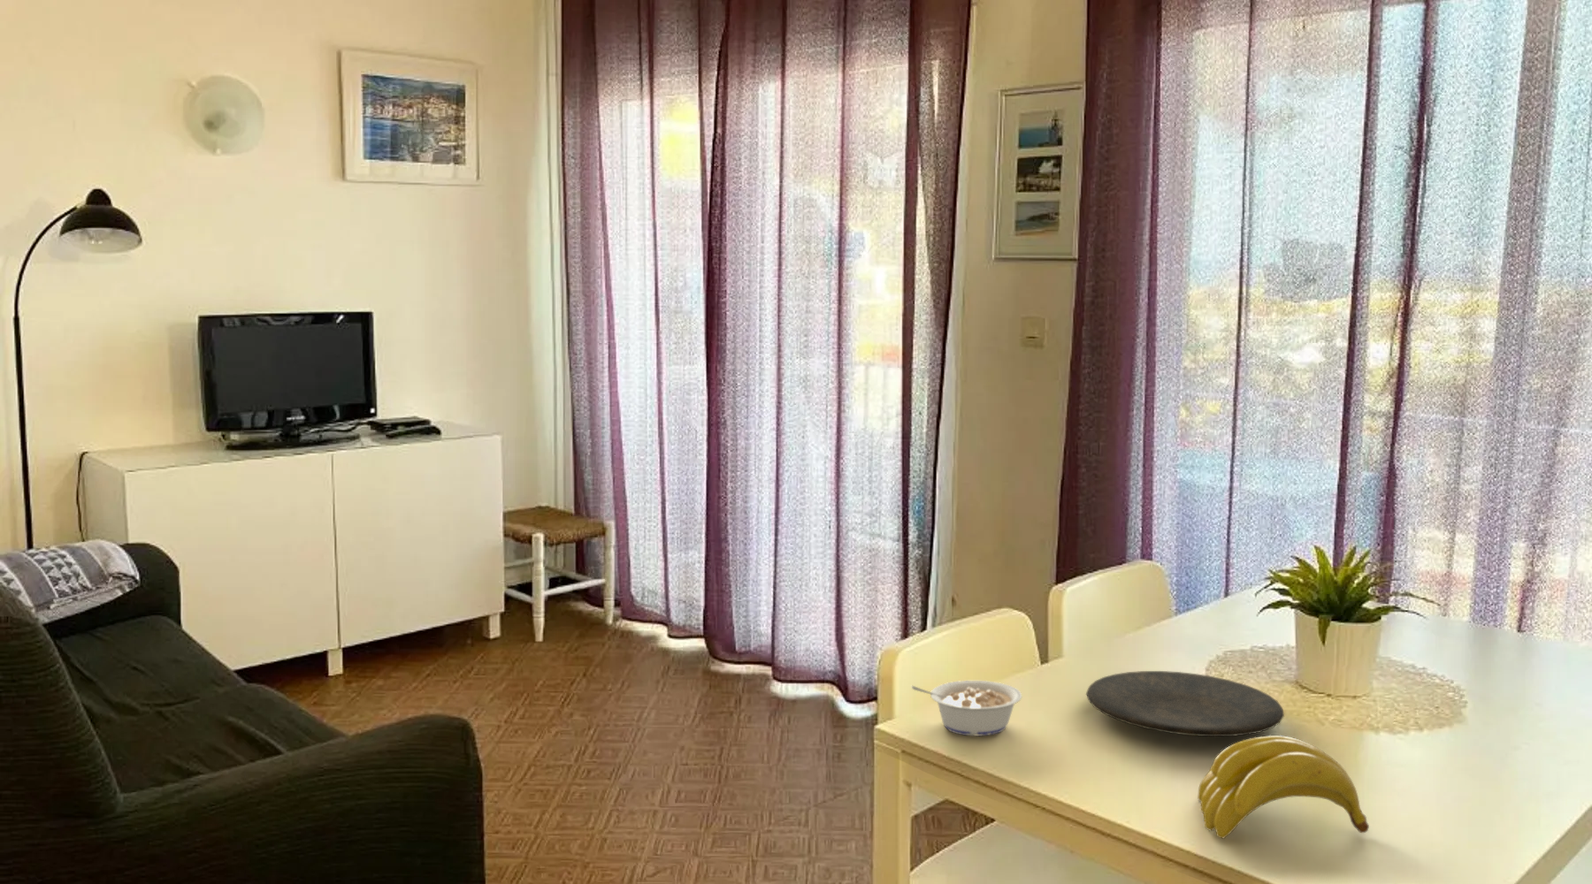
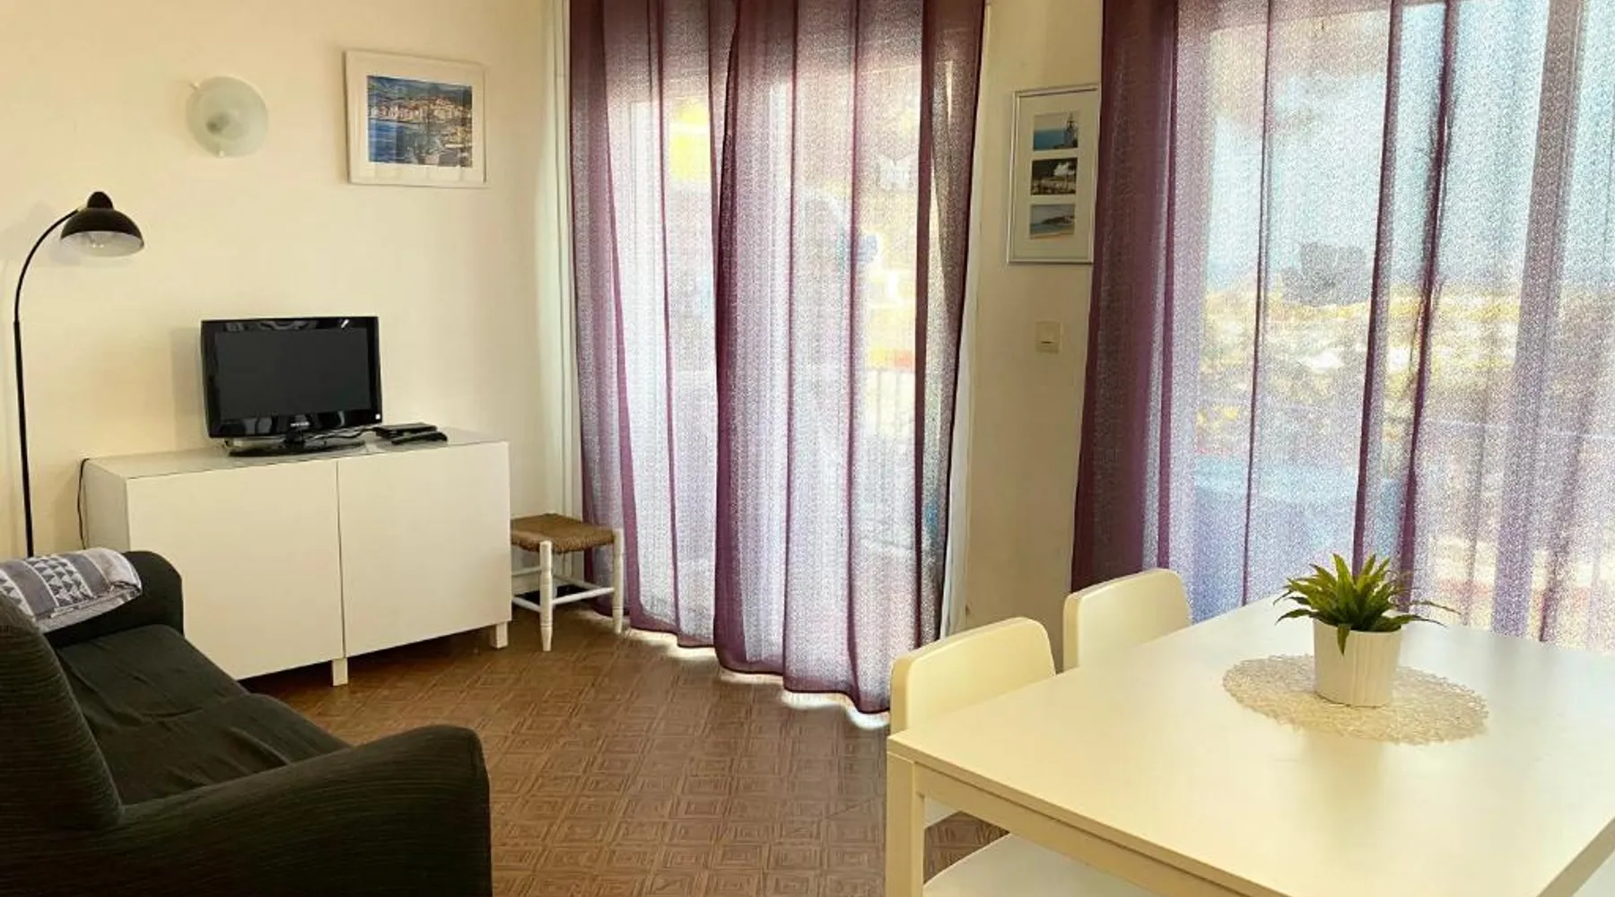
- banana [1197,735,1370,839]
- plate [1086,670,1285,737]
- legume [910,679,1022,736]
